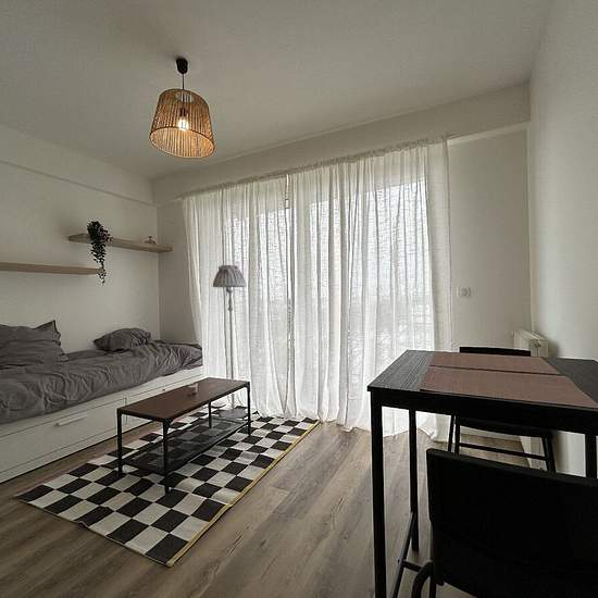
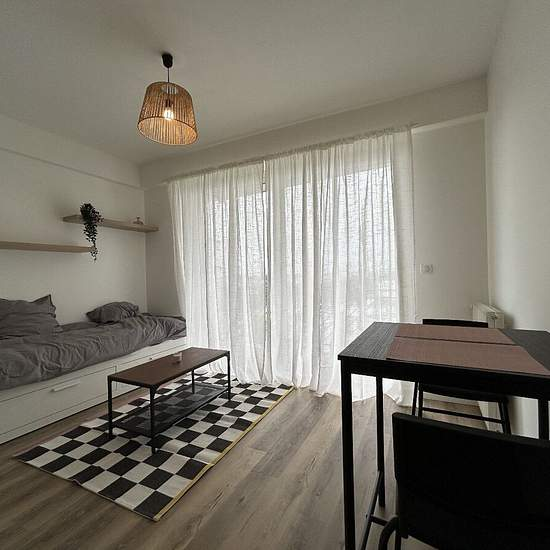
- floor lamp [212,264,248,420]
